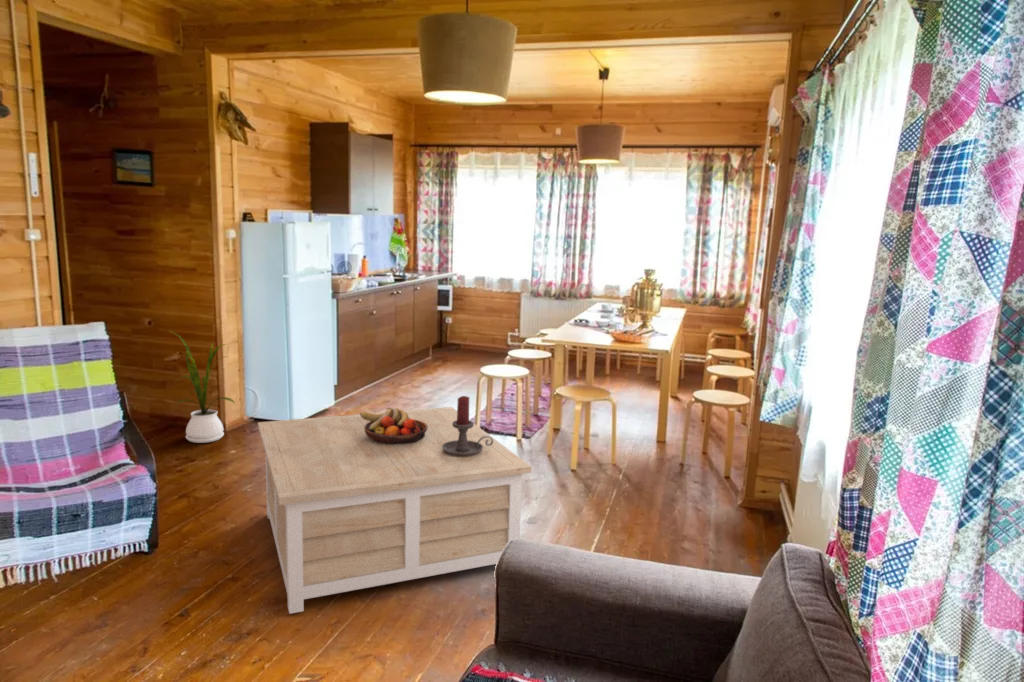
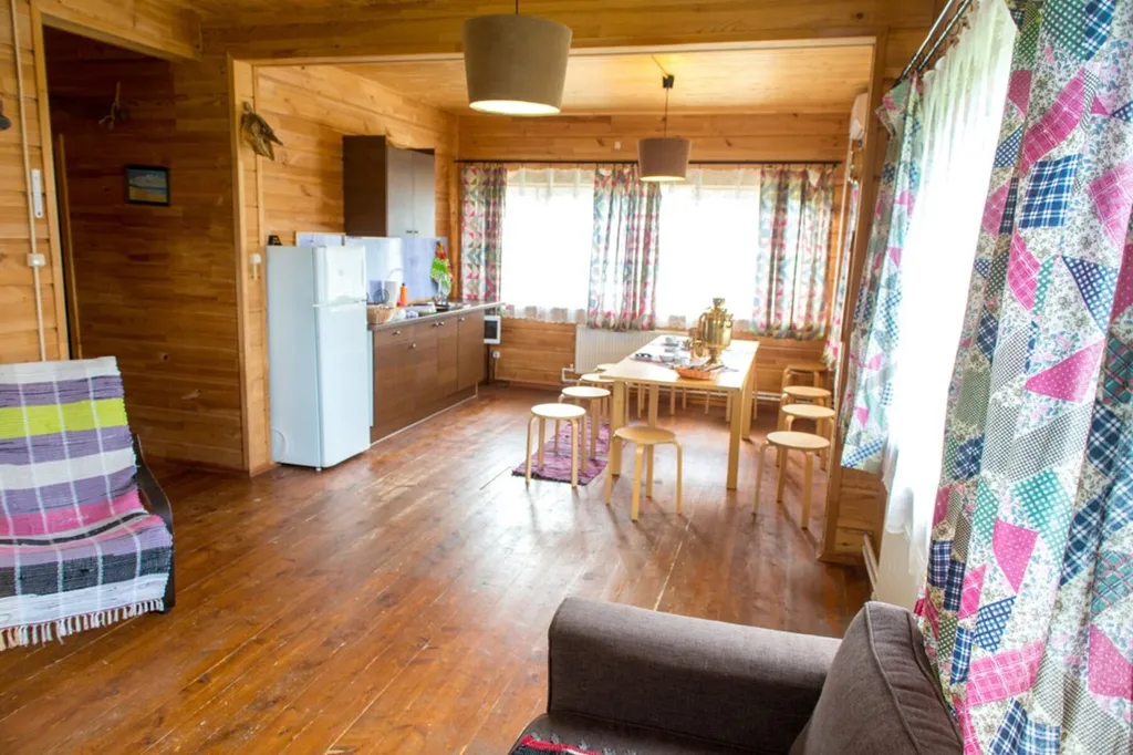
- candle holder [442,395,493,456]
- fruit bowl [359,406,428,444]
- coffee table [257,406,533,615]
- house plant [166,329,236,444]
